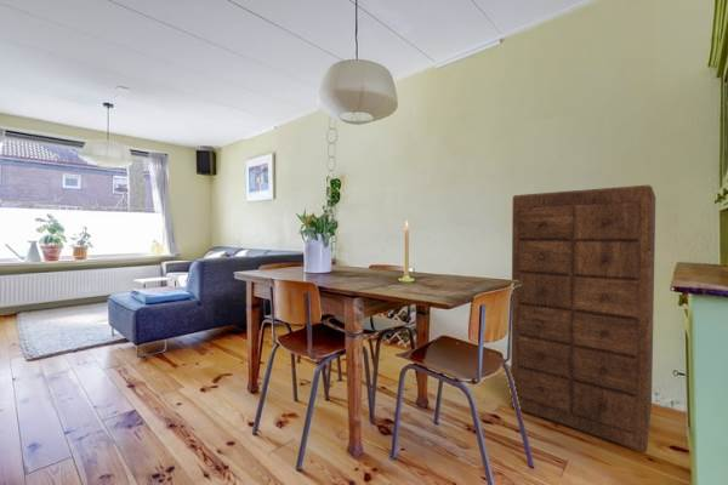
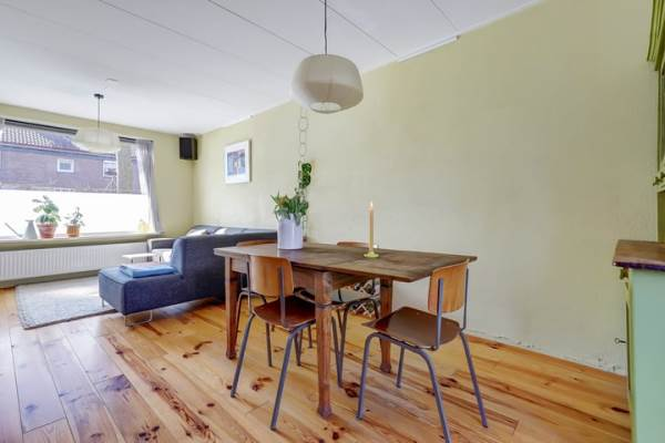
- dresser [510,184,656,453]
